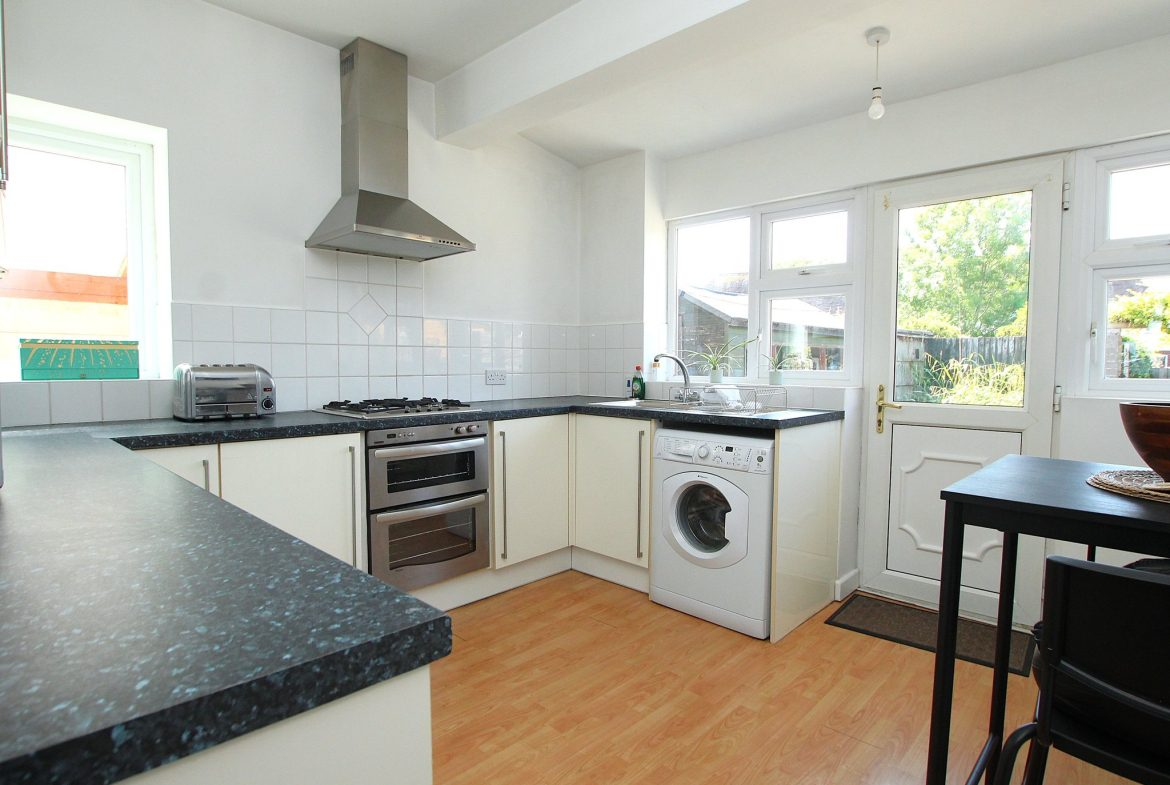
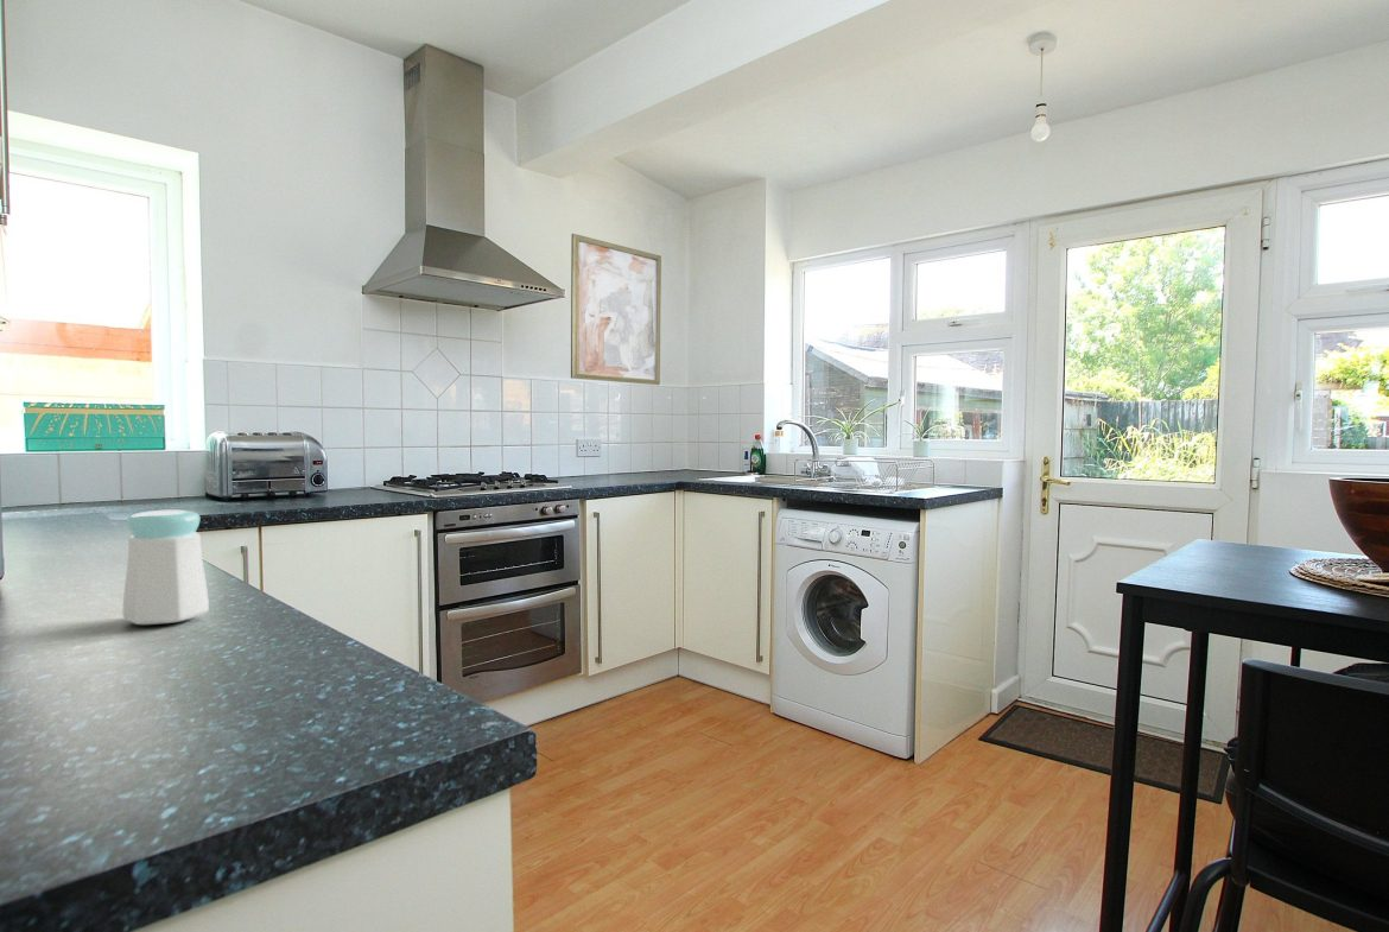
+ salt shaker [122,508,210,626]
+ wall art [570,233,662,386]
